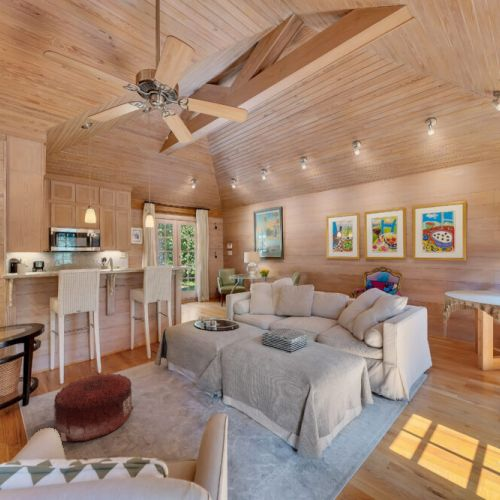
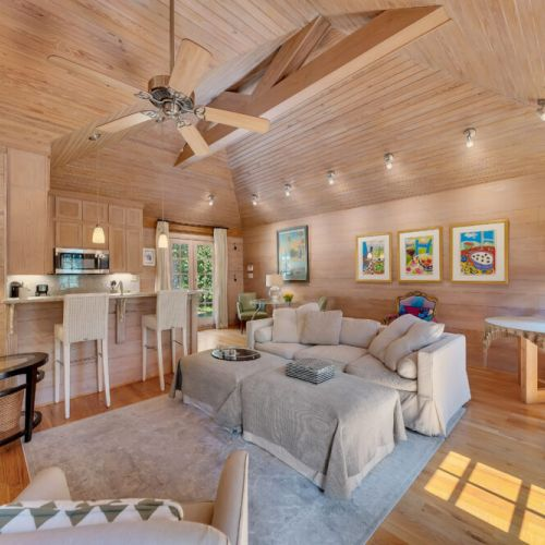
- pouf [53,372,134,442]
